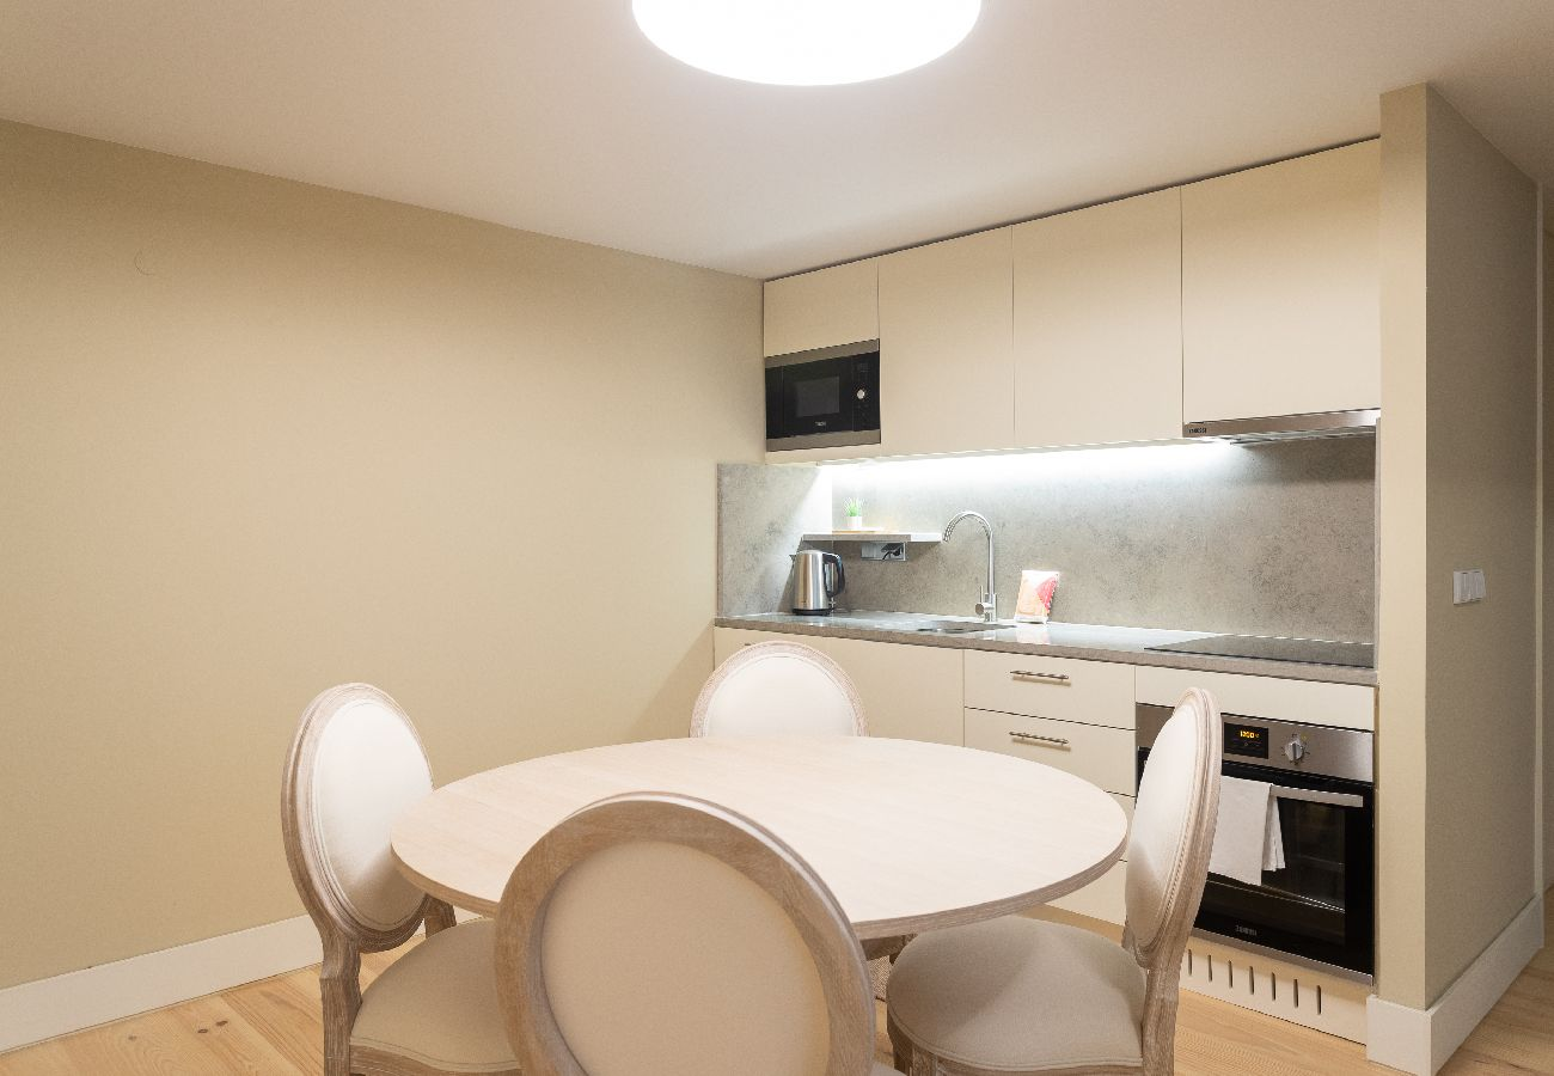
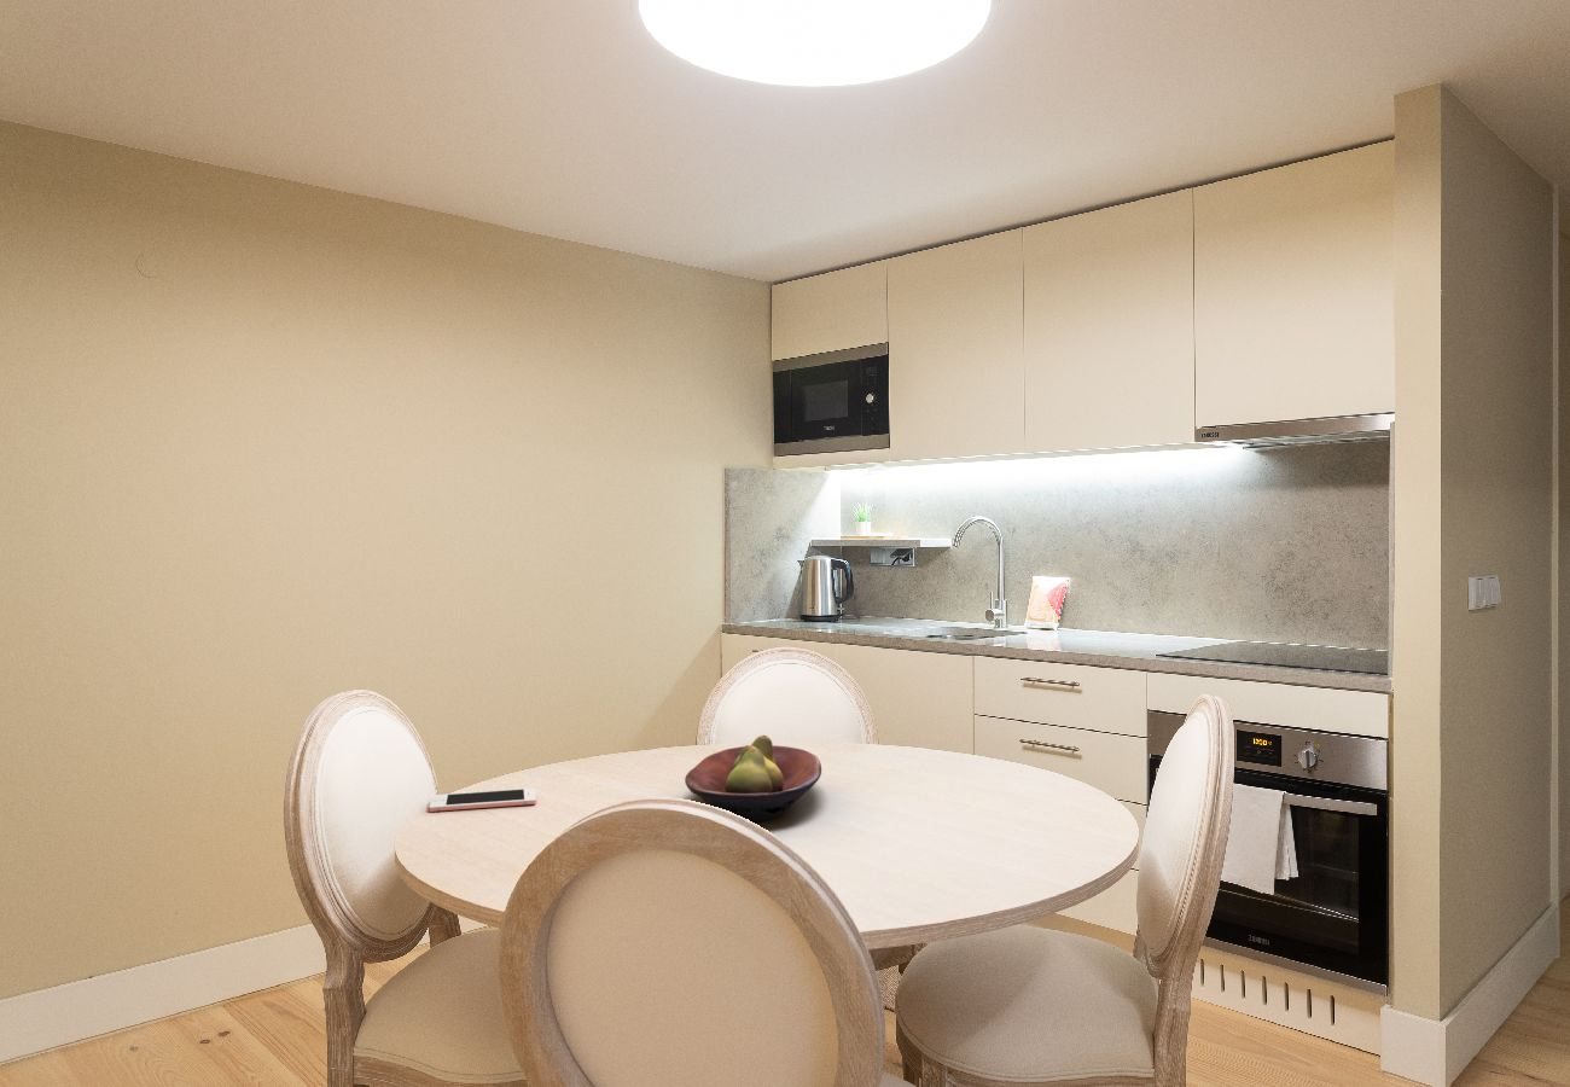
+ fruit bowl [684,734,822,824]
+ cell phone [428,787,537,813]
